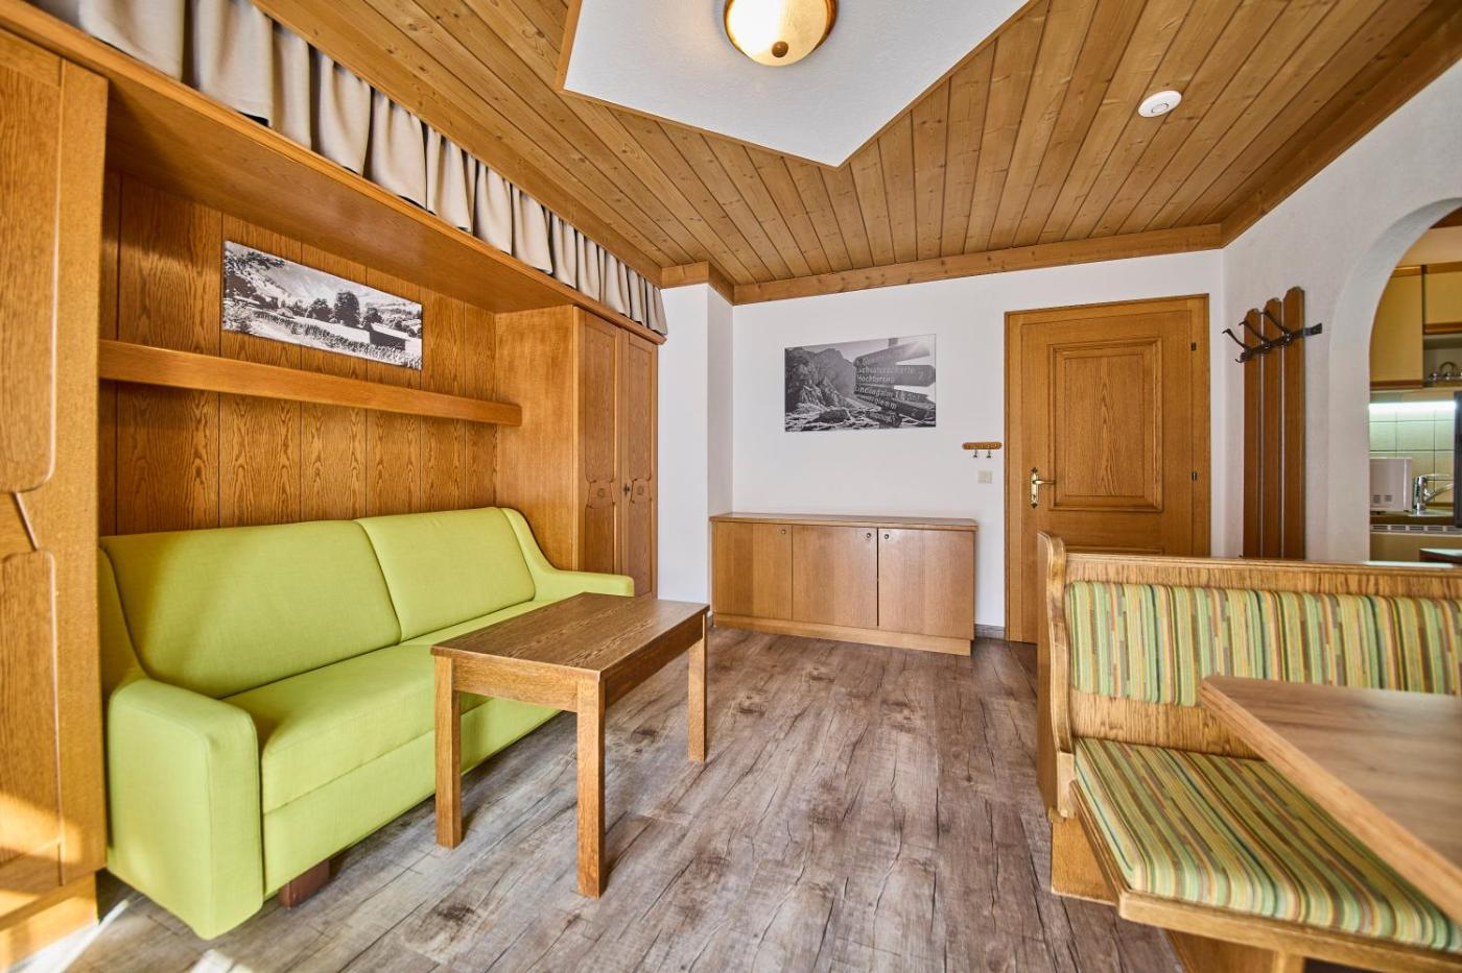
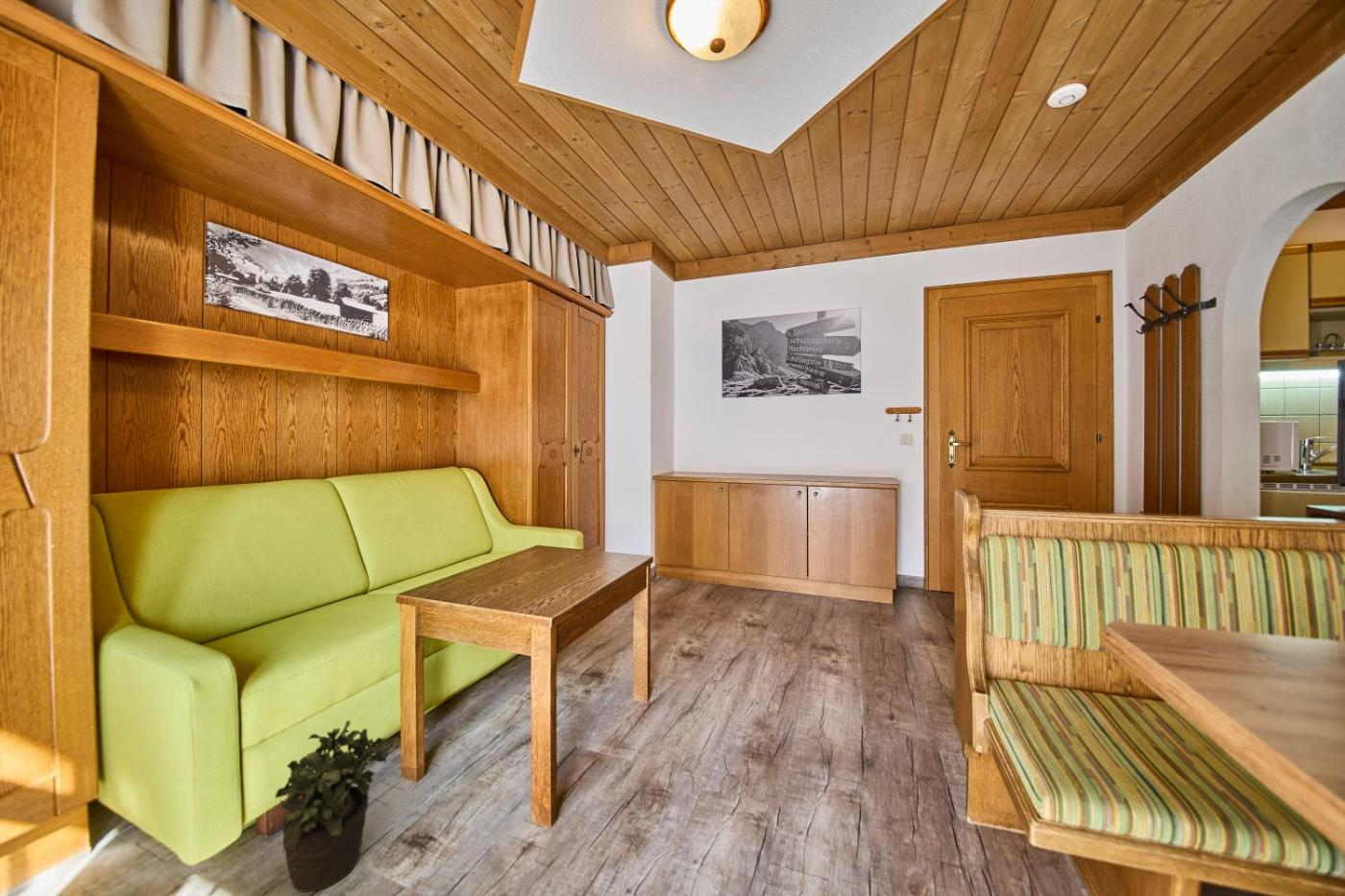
+ potted plant [275,719,395,893]
